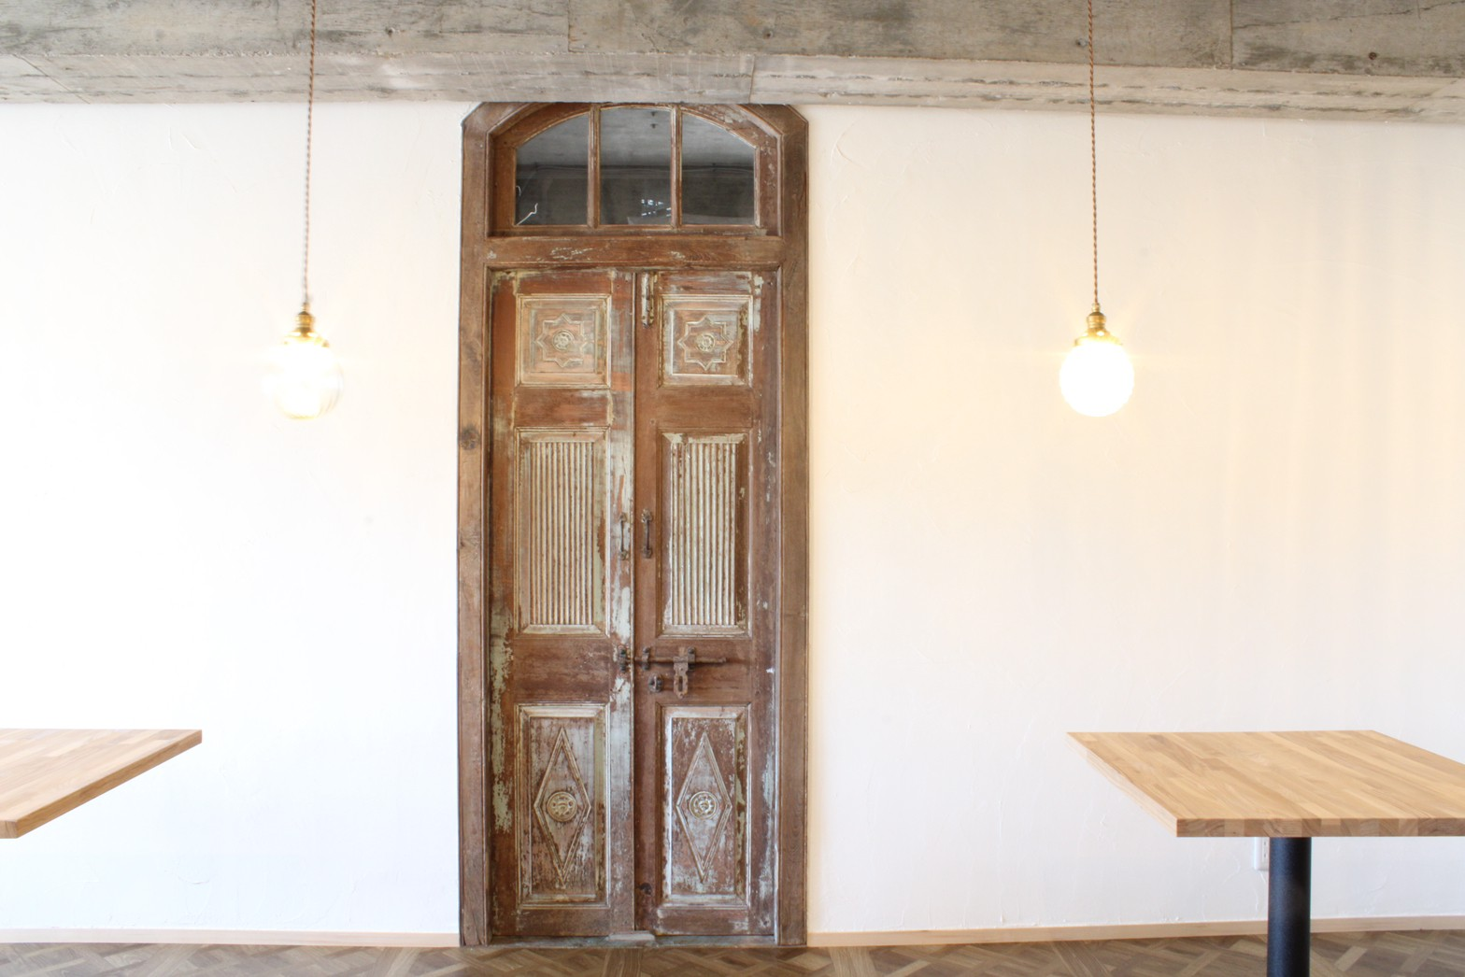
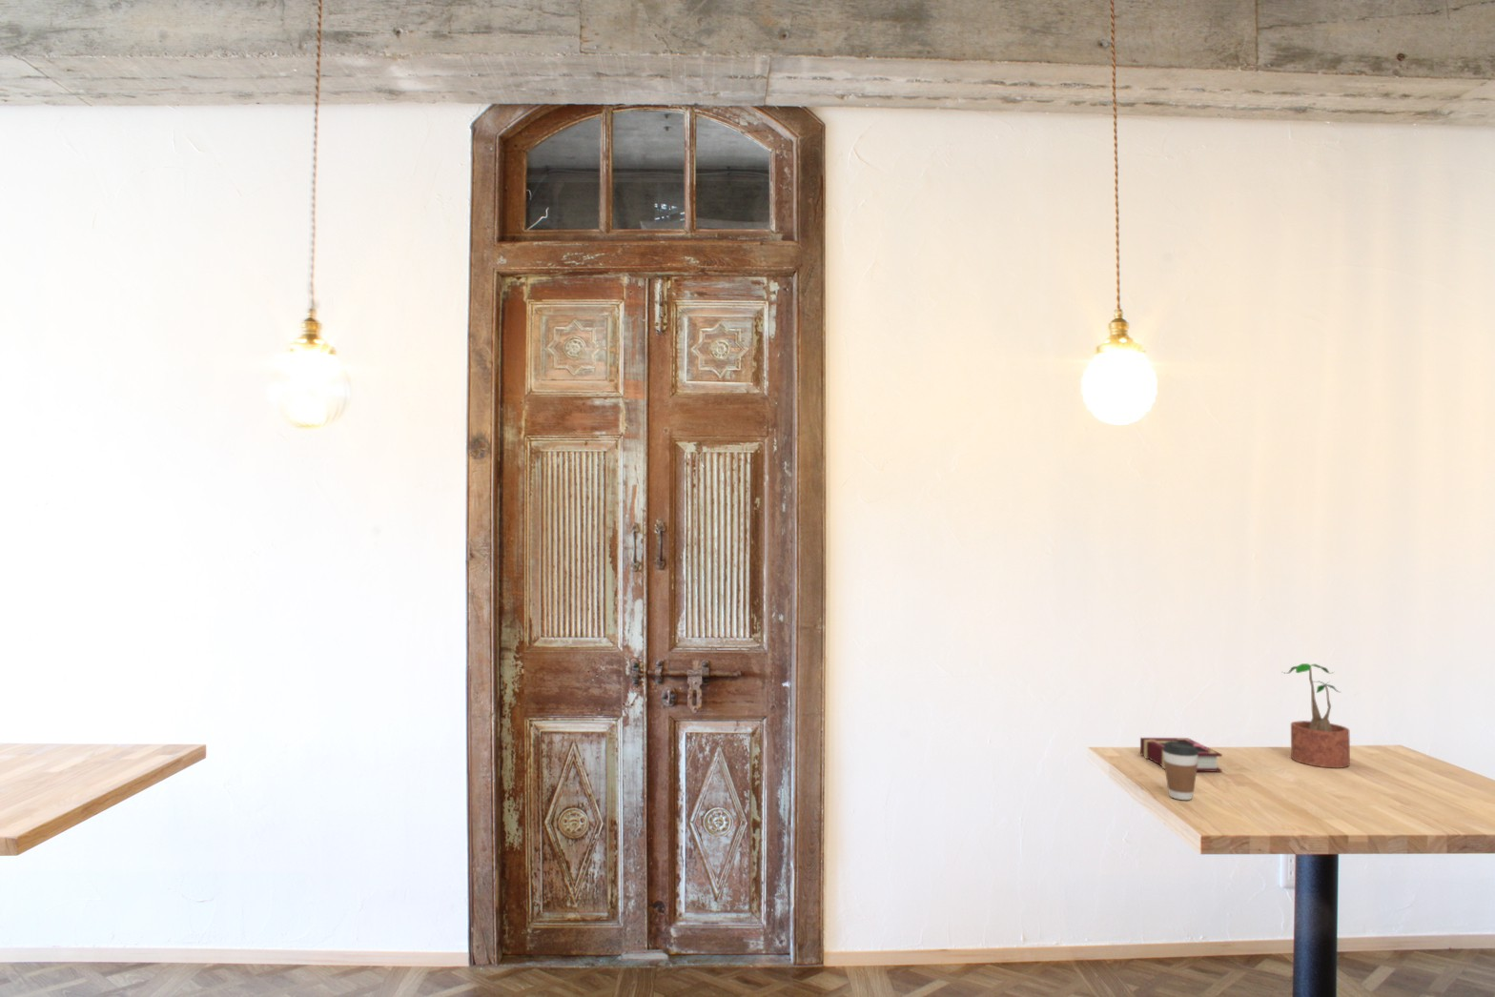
+ coffee cup [1162,741,1199,801]
+ book [1140,737,1223,773]
+ potted plant [1281,662,1351,769]
